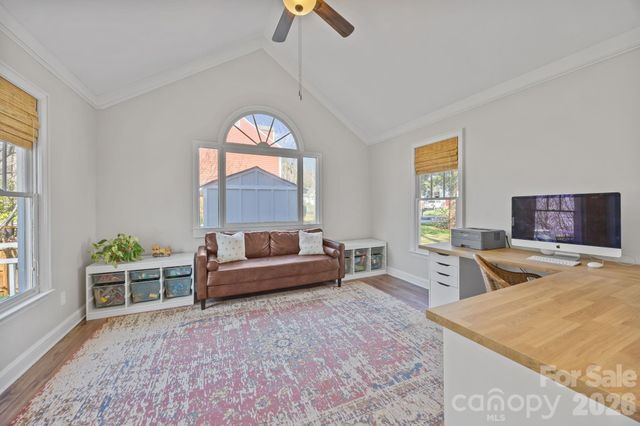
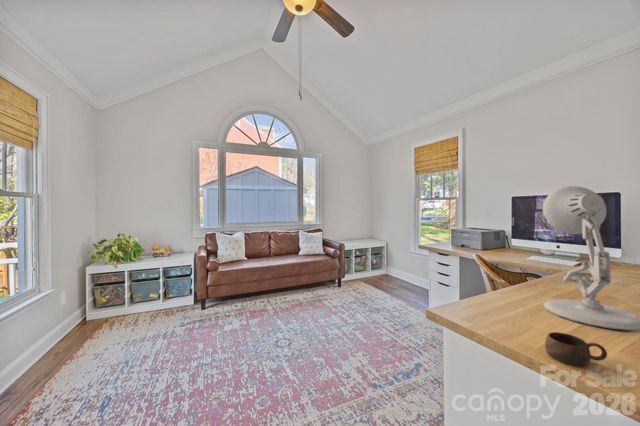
+ cup [544,331,608,367]
+ desk lamp [542,185,640,331]
